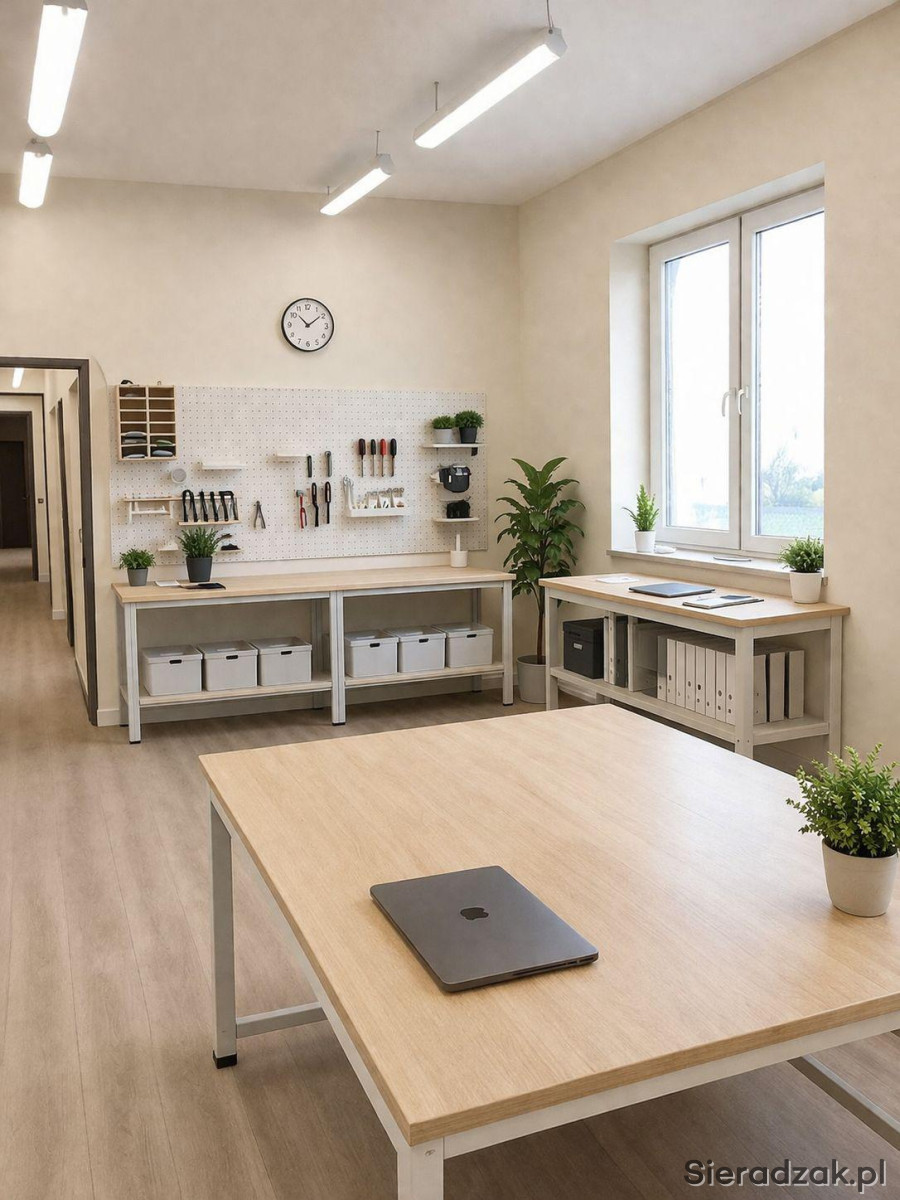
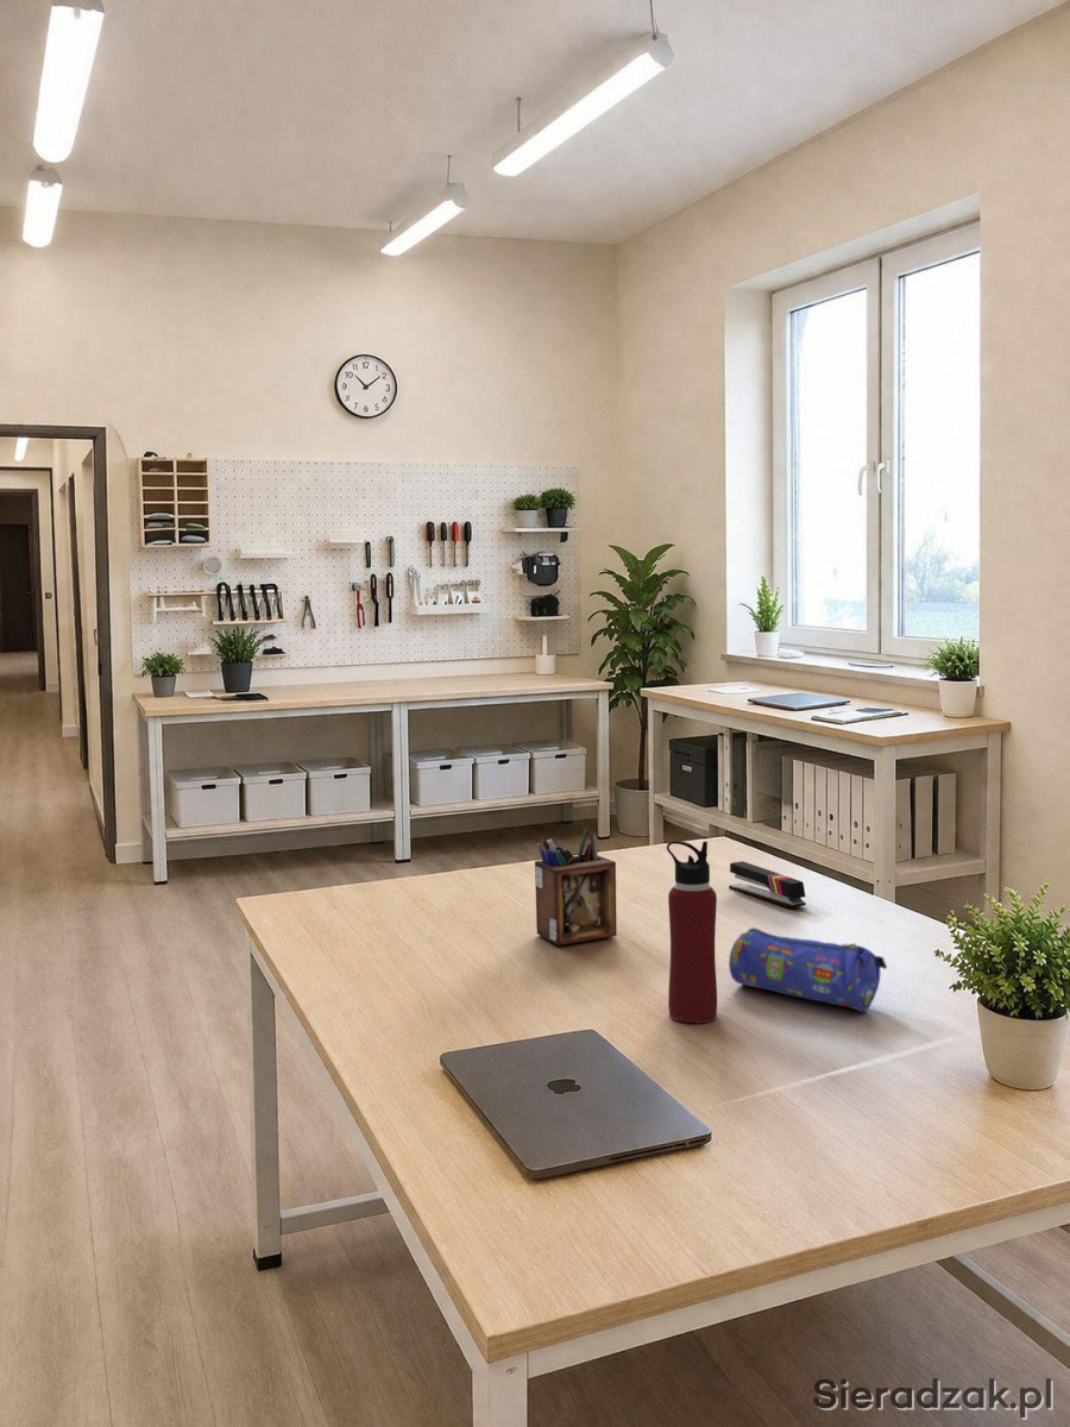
+ desk organizer [534,826,618,947]
+ water bottle [666,840,718,1024]
+ stapler [728,861,807,909]
+ pencil case [728,926,888,1013]
